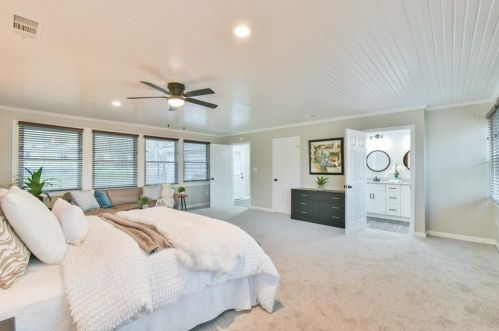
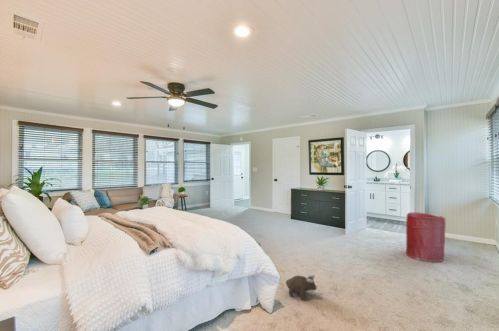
+ plush toy [285,274,318,300]
+ laundry hamper [405,211,447,263]
